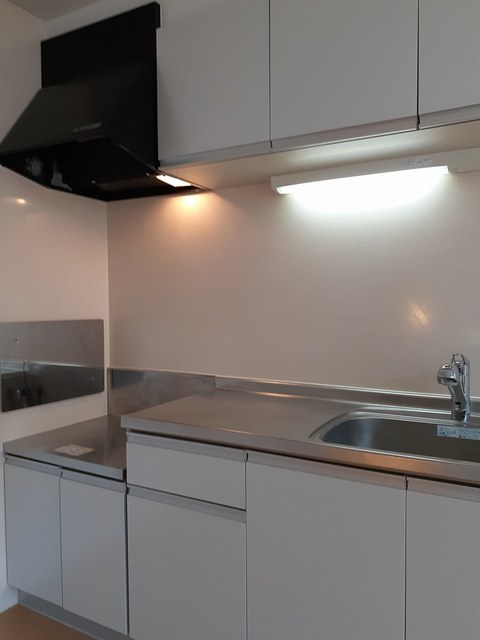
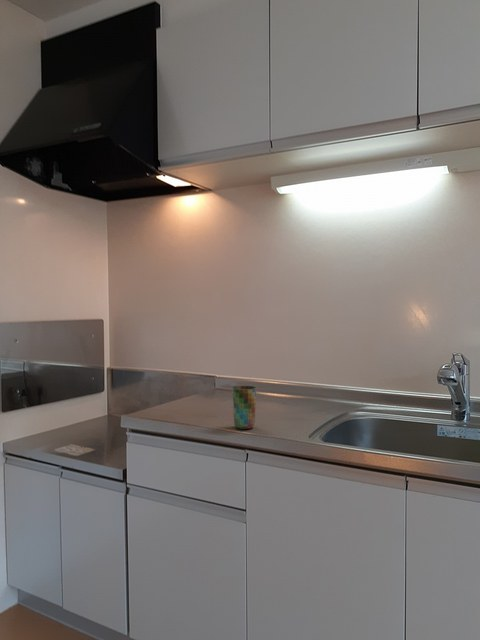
+ cup [231,385,257,430]
